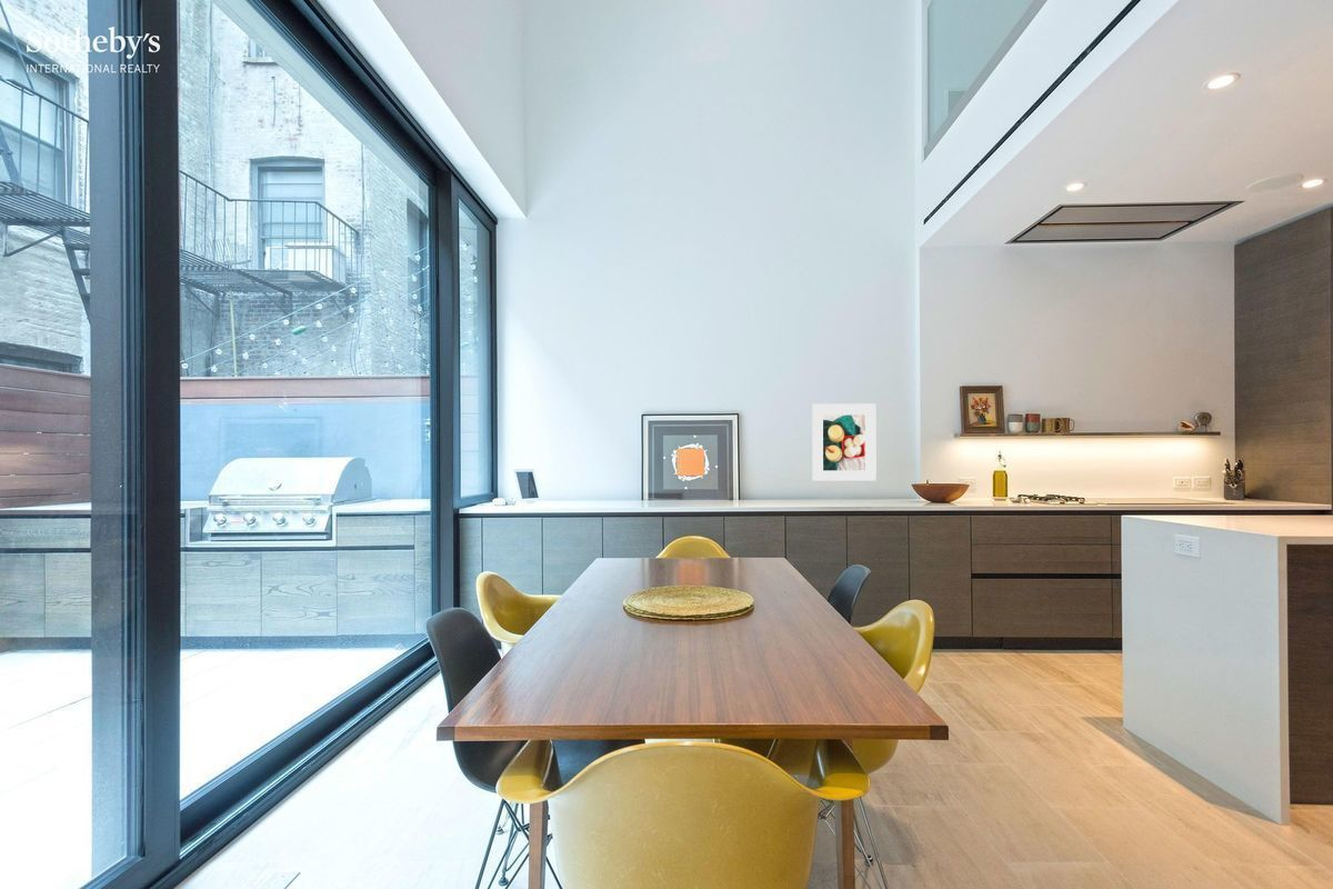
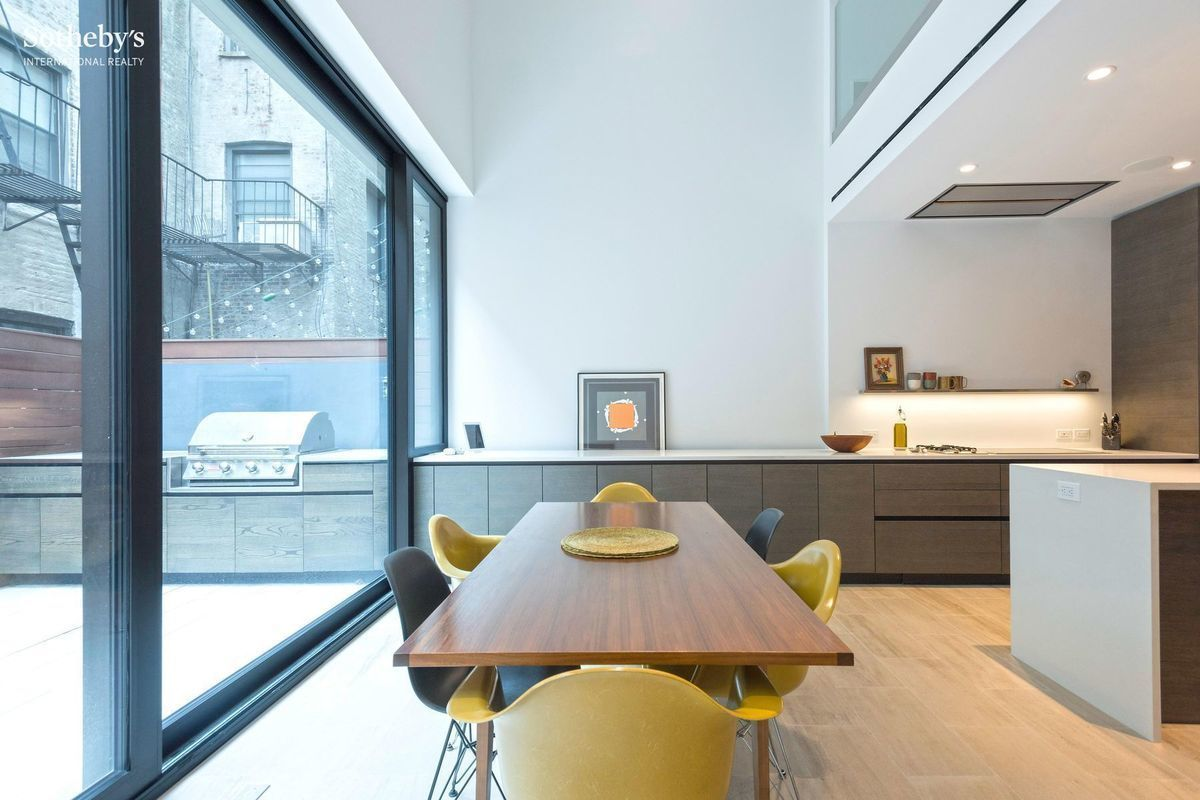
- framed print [811,403,878,482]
